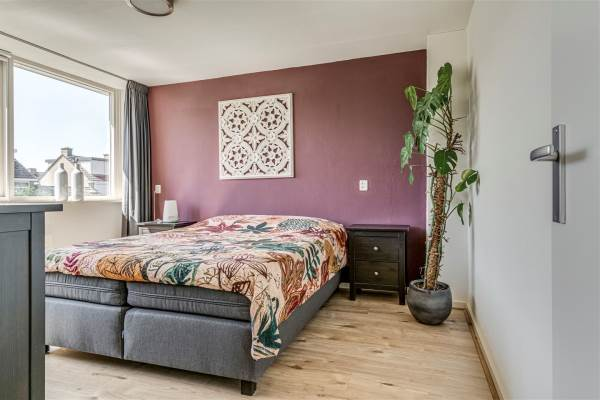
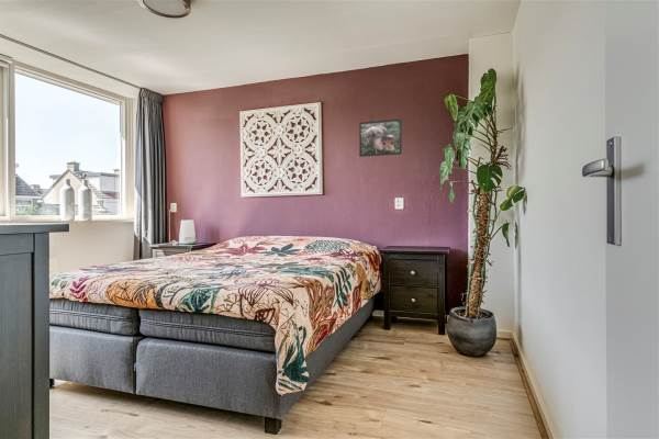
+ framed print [358,117,403,158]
